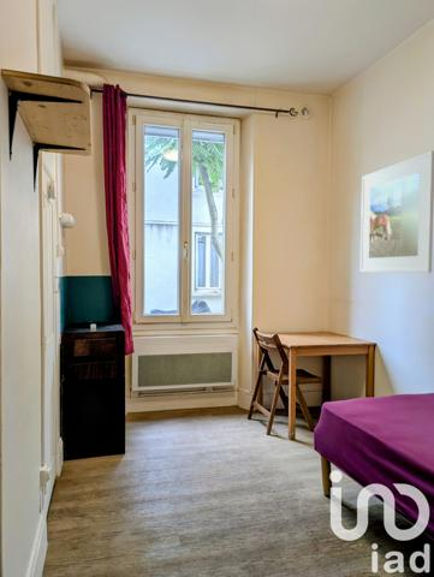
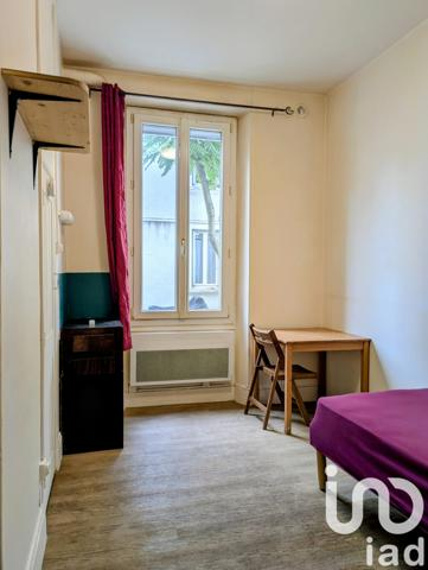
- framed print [359,149,434,274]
